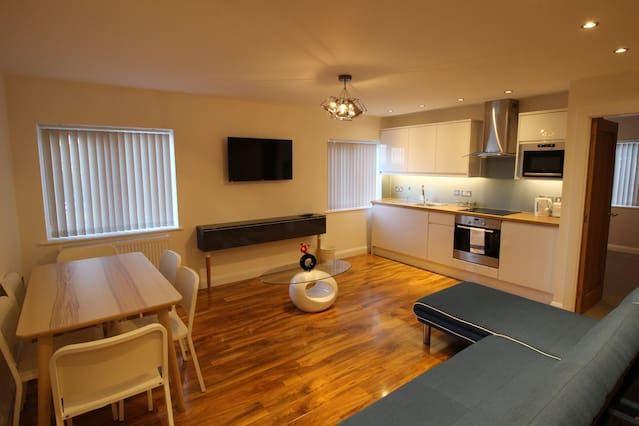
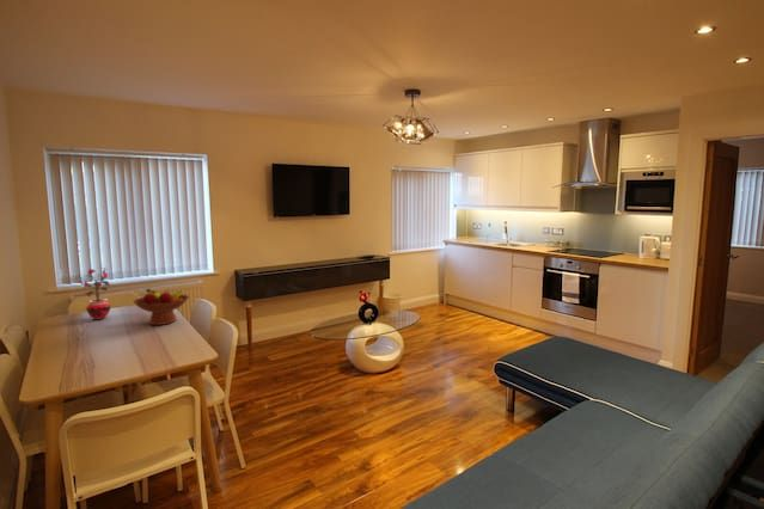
+ potted plant [78,266,111,321]
+ fruit bowl [132,288,190,326]
